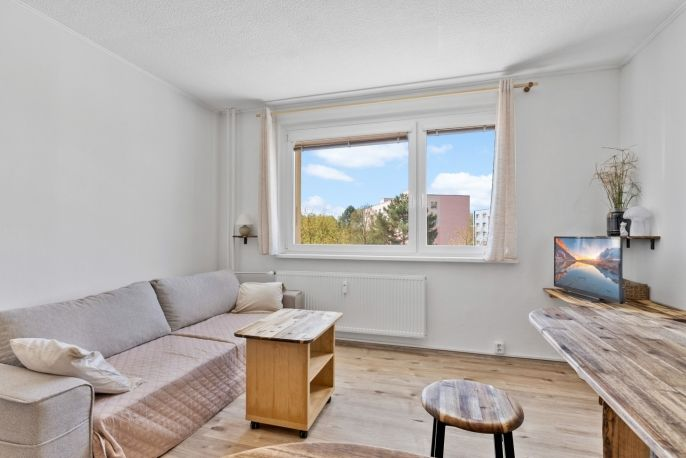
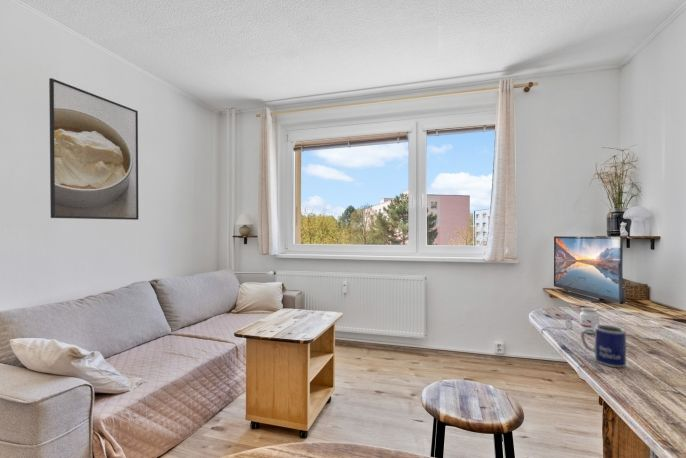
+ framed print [48,77,139,221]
+ mug [580,324,627,368]
+ candle [565,307,601,334]
